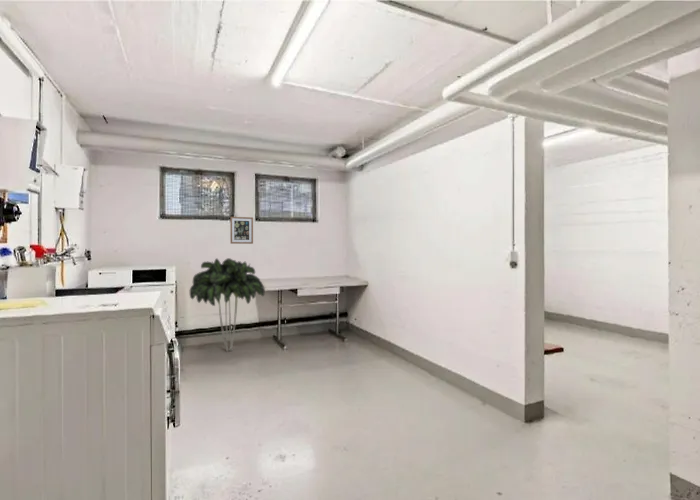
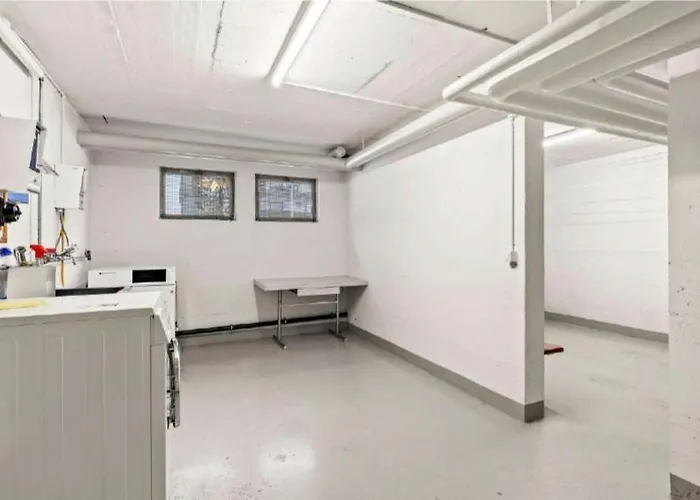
- indoor plant [189,257,265,353]
- wall art [229,216,254,245]
